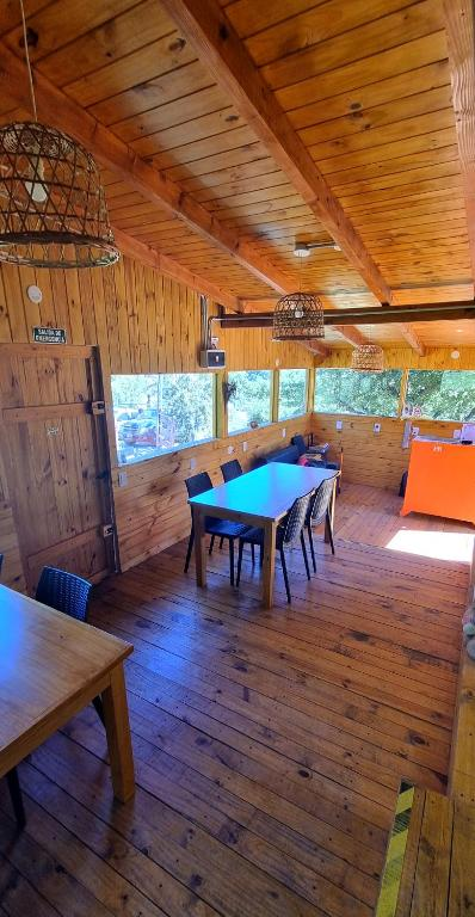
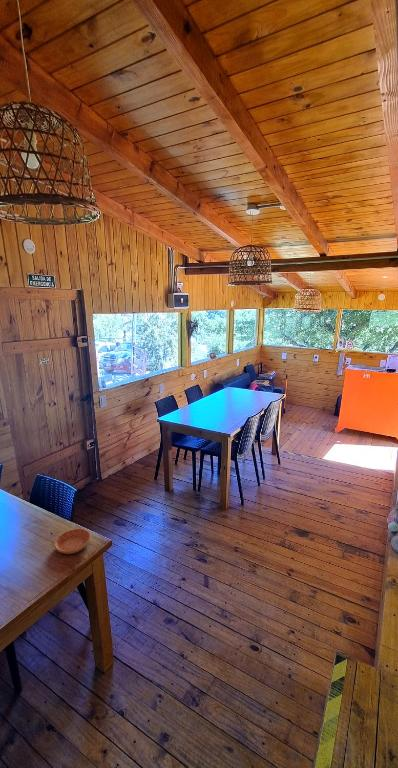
+ saucer [53,528,92,555]
